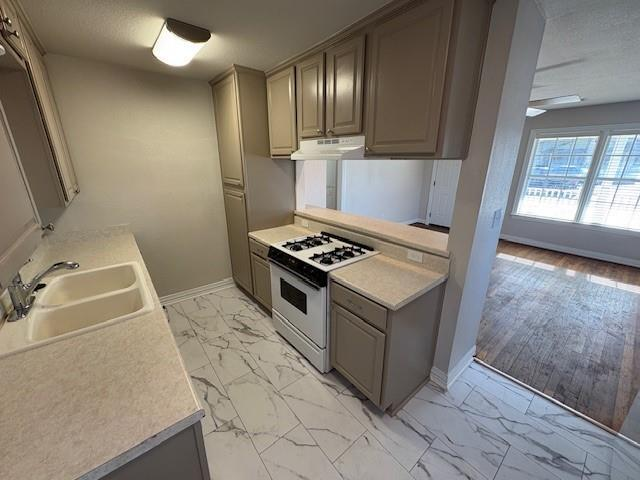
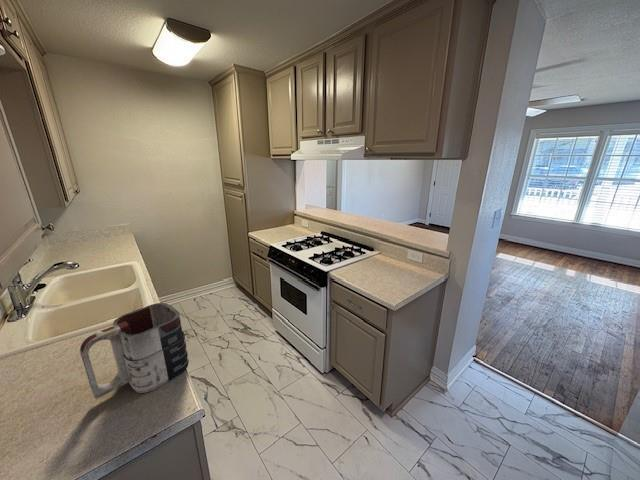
+ mug [79,302,190,400]
